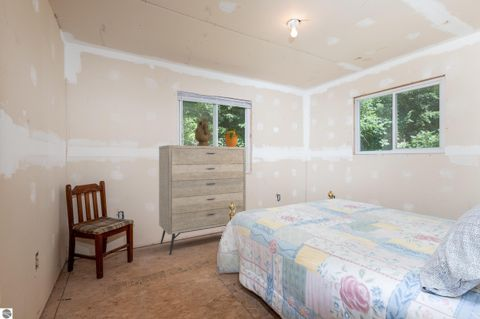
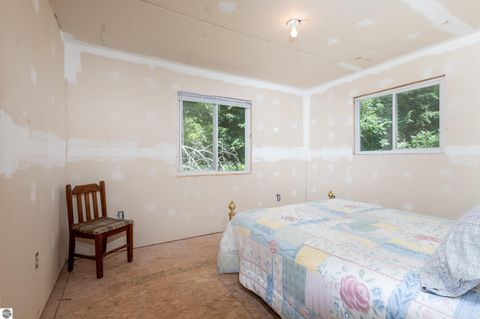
- decorative urn [194,118,212,146]
- potted plant [218,126,245,147]
- dresser [158,144,247,256]
